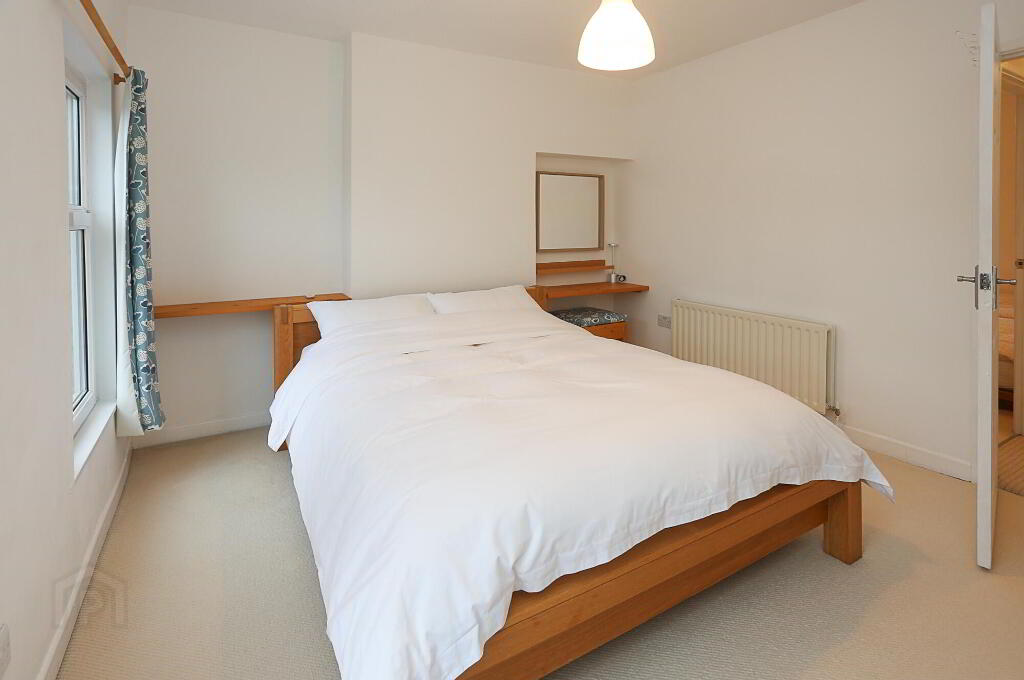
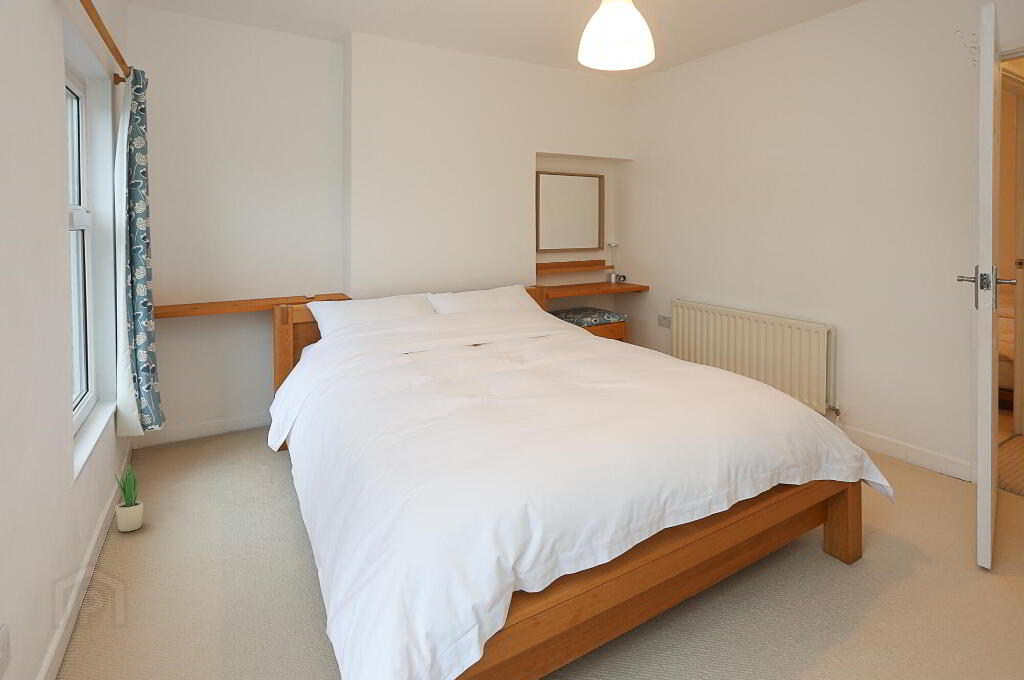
+ potted plant [113,460,144,532]
